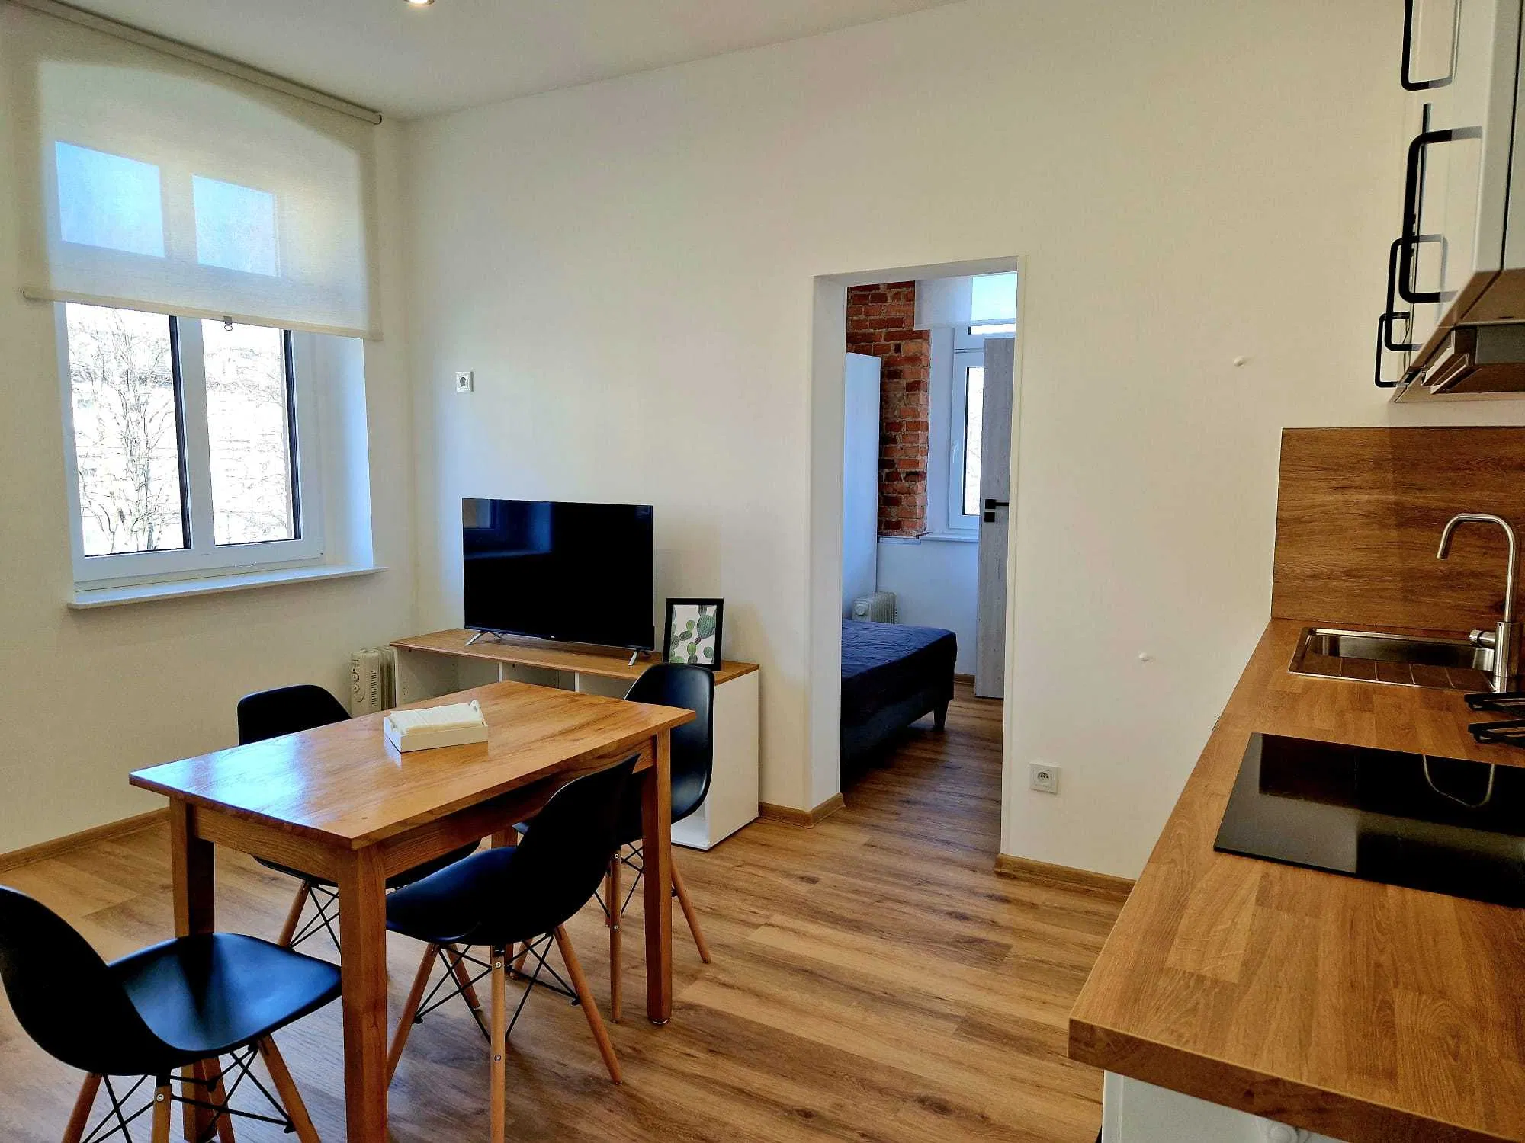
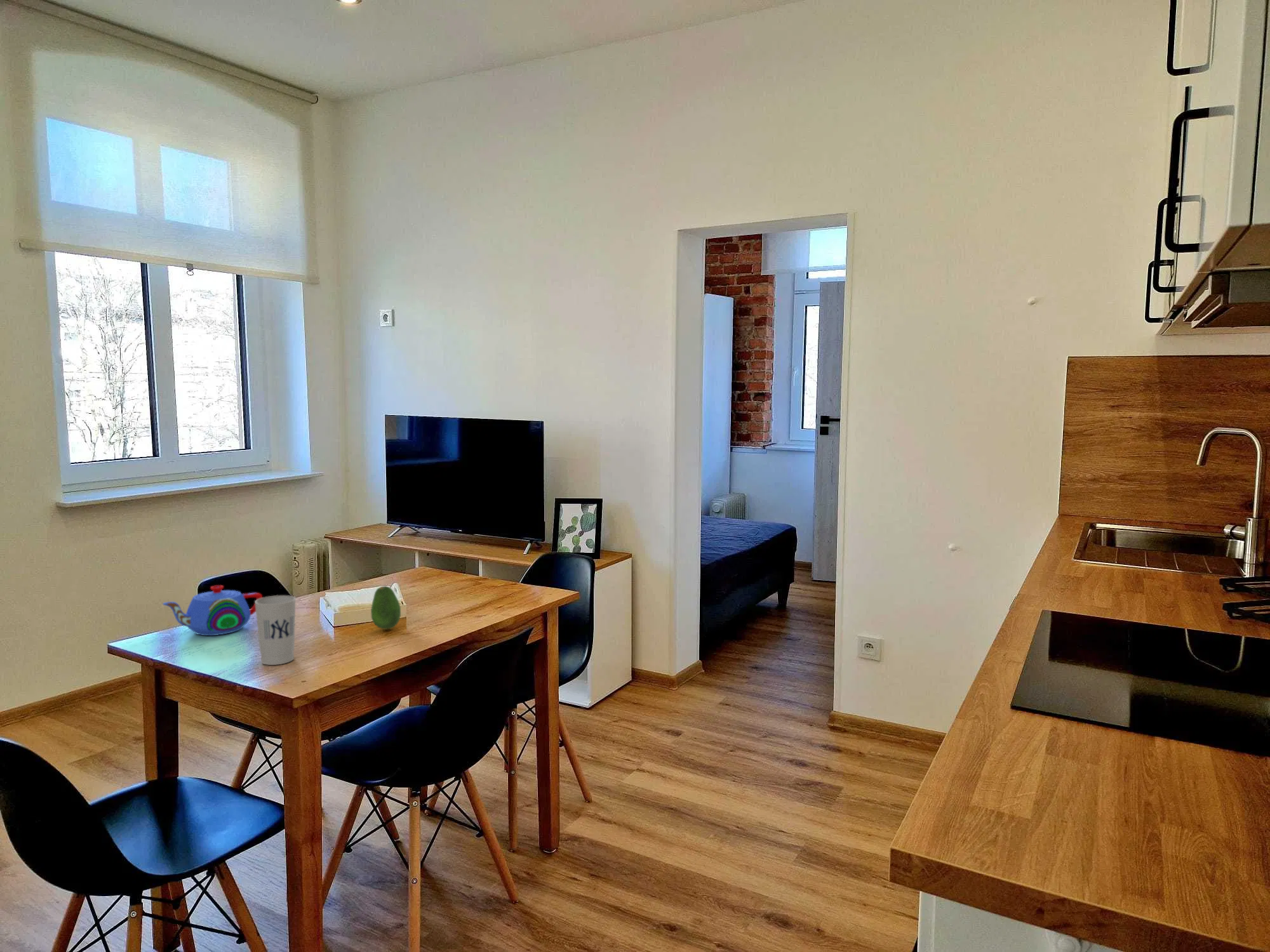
+ fruit [370,585,401,630]
+ cup [254,595,297,666]
+ teapot [162,585,263,636]
